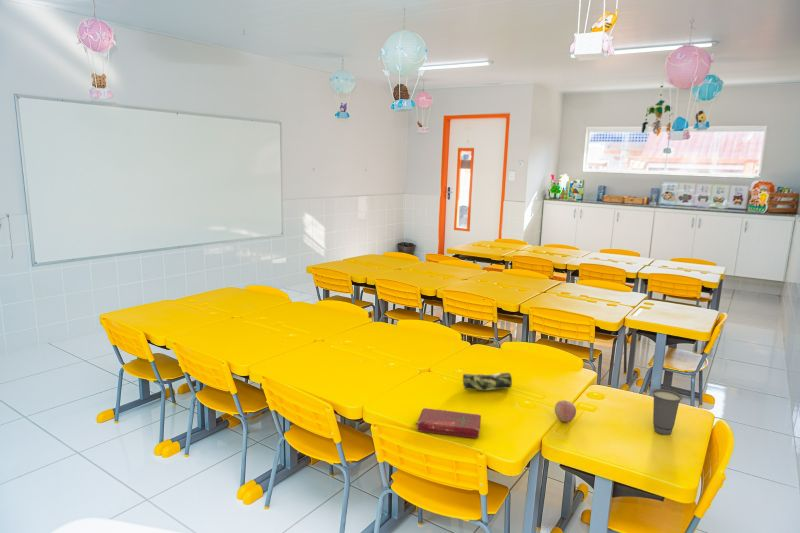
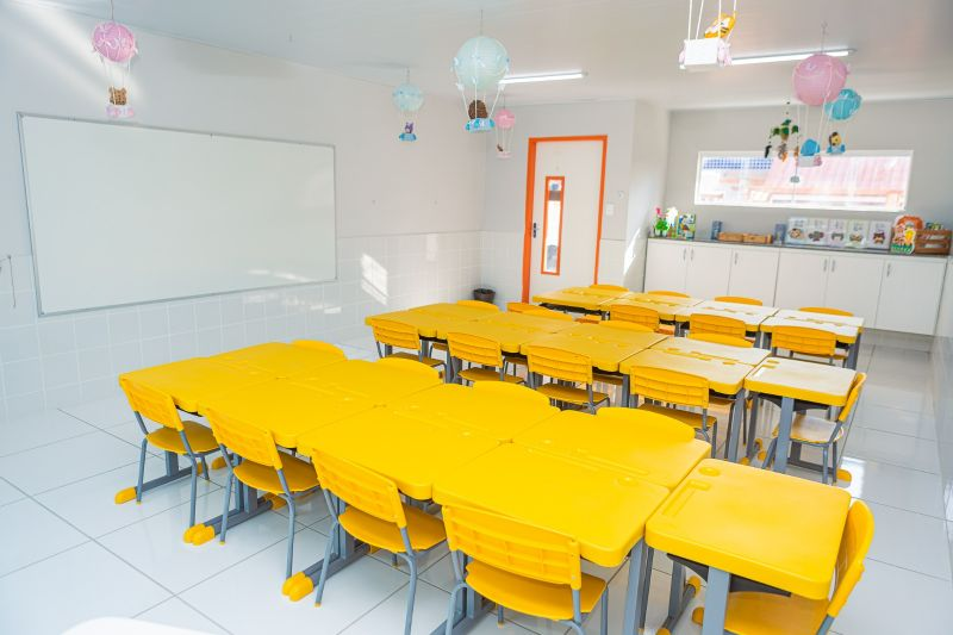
- cup [650,388,684,436]
- apple [554,399,577,423]
- book [415,407,482,439]
- pencil case [462,372,513,392]
